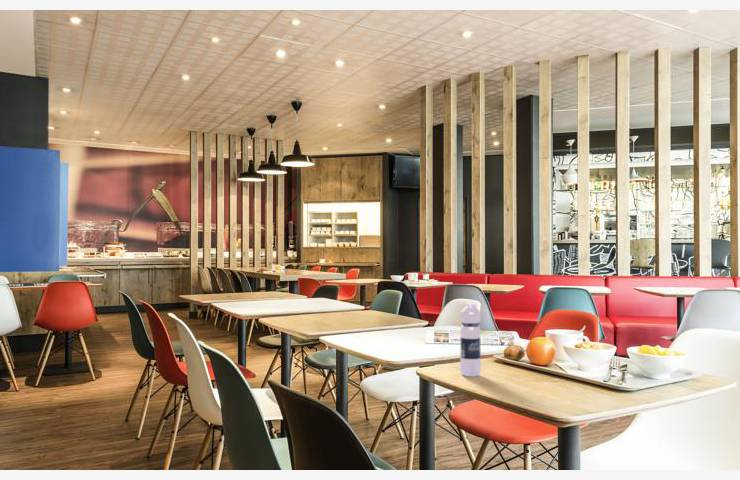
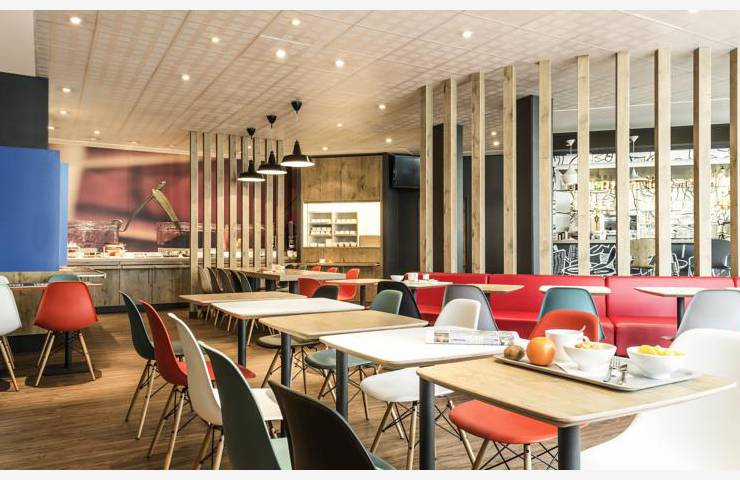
- water bottle [459,300,482,377]
